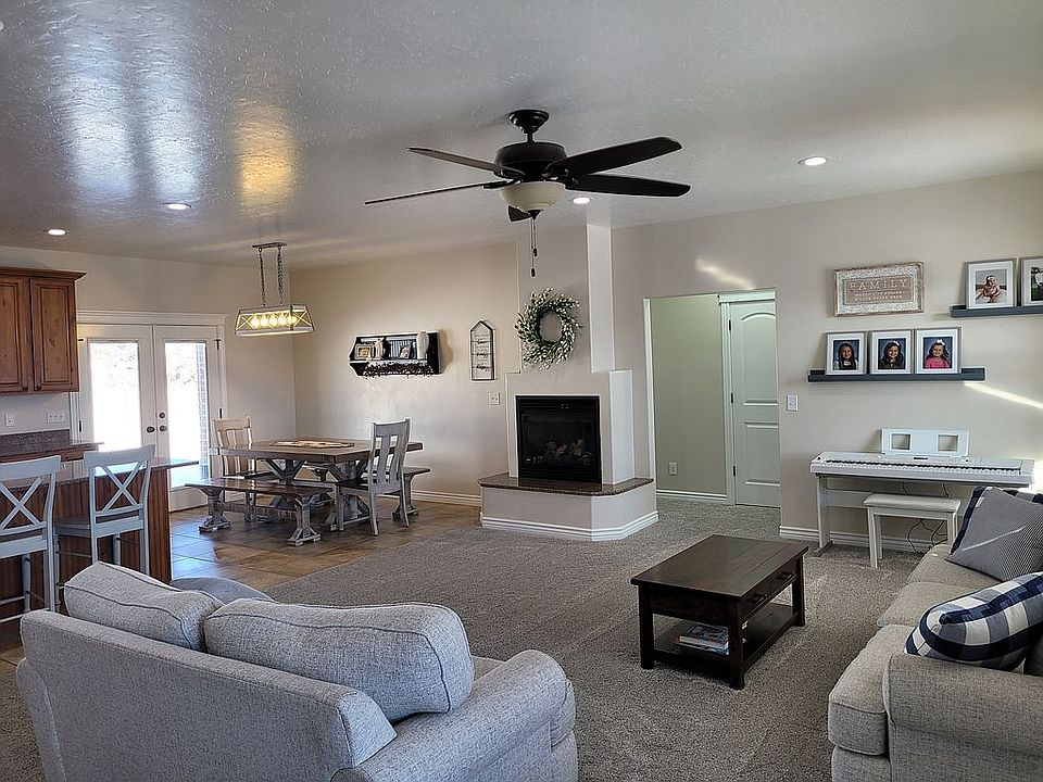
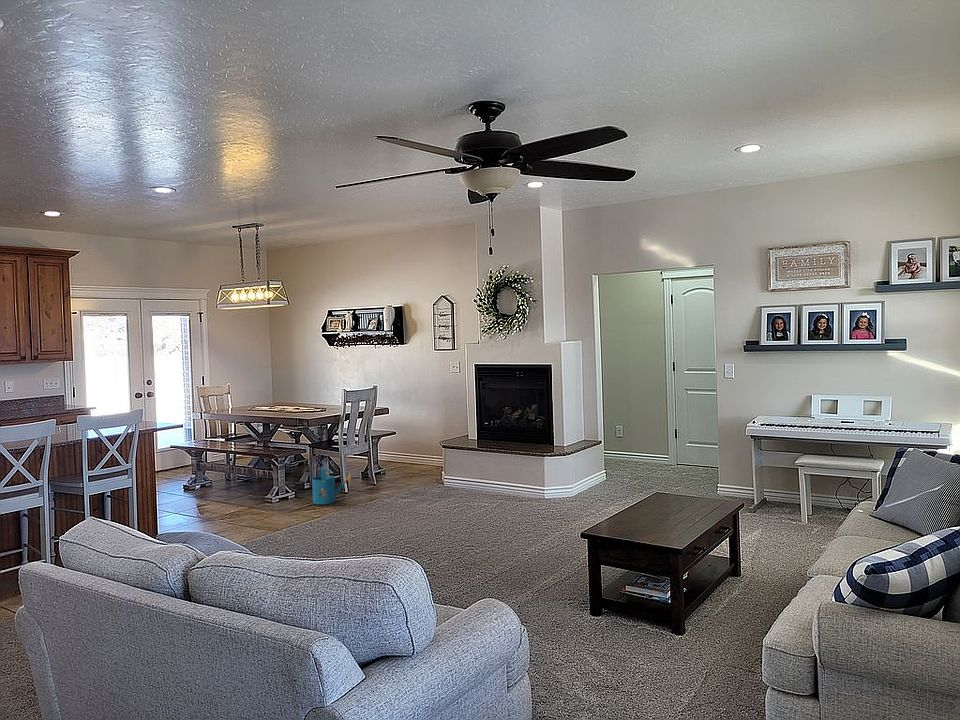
+ watering can [311,466,352,505]
